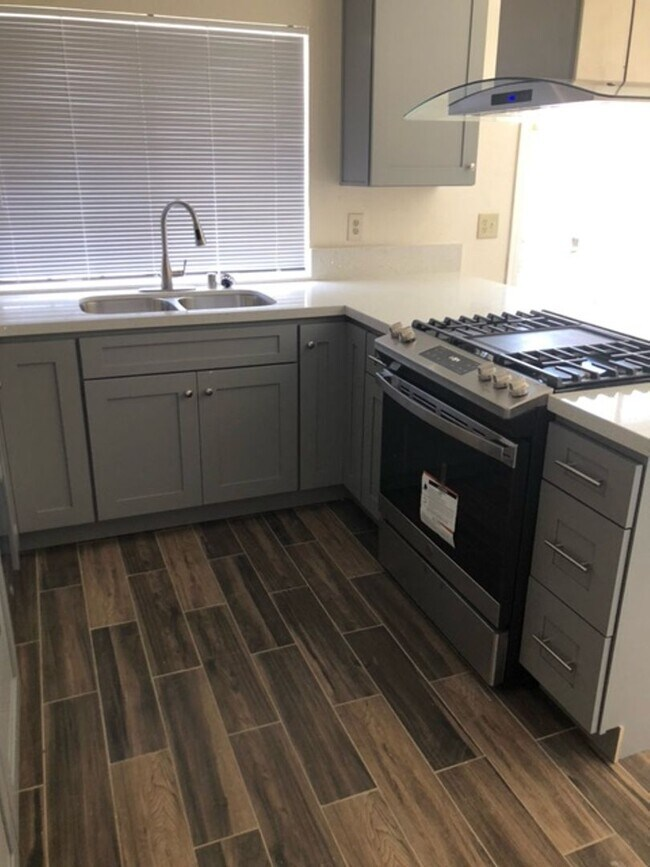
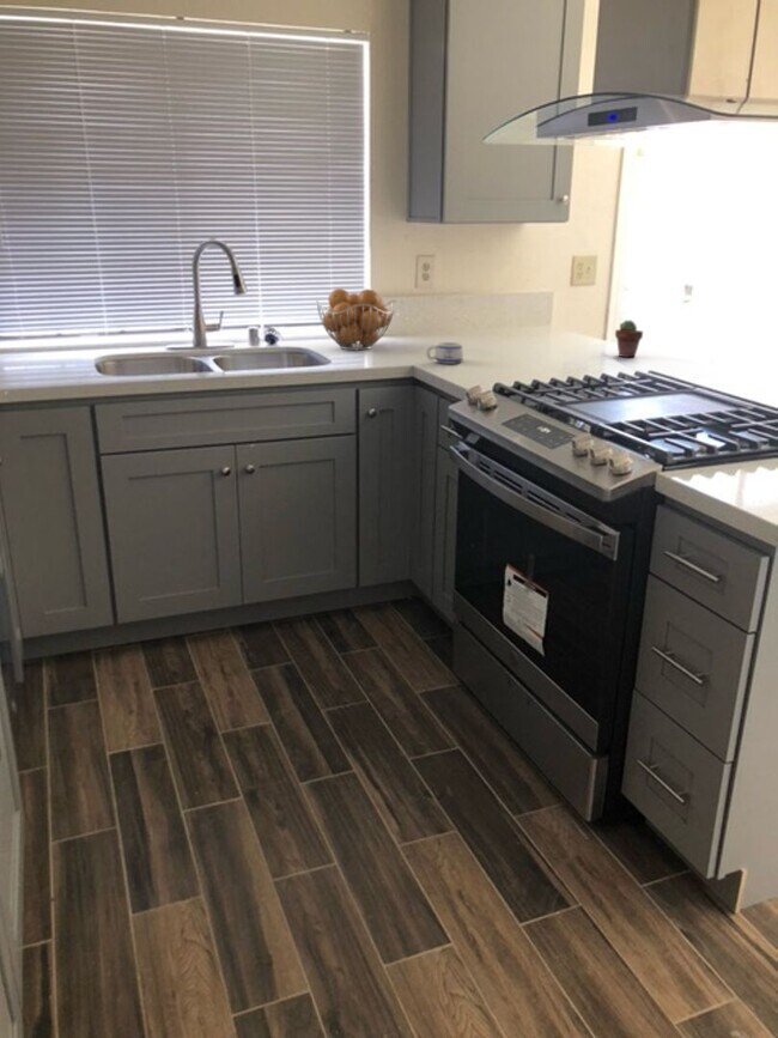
+ fruit basket [315,287,397,351]
+ potted succulent [614,318,644,358]
+ mug [425,341,464,365]
